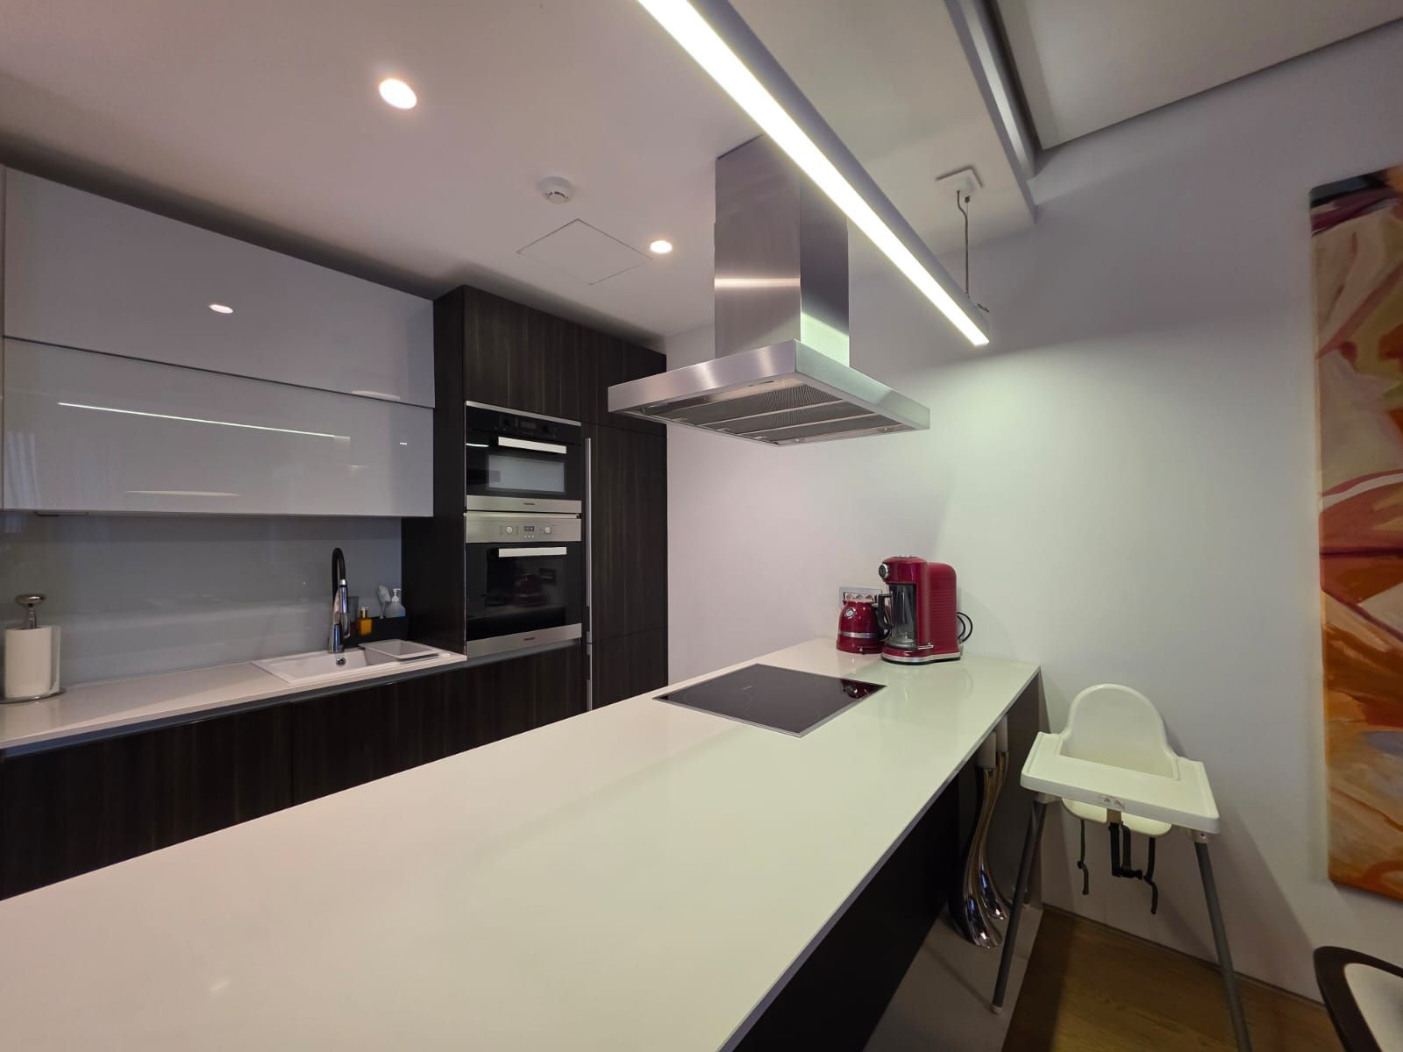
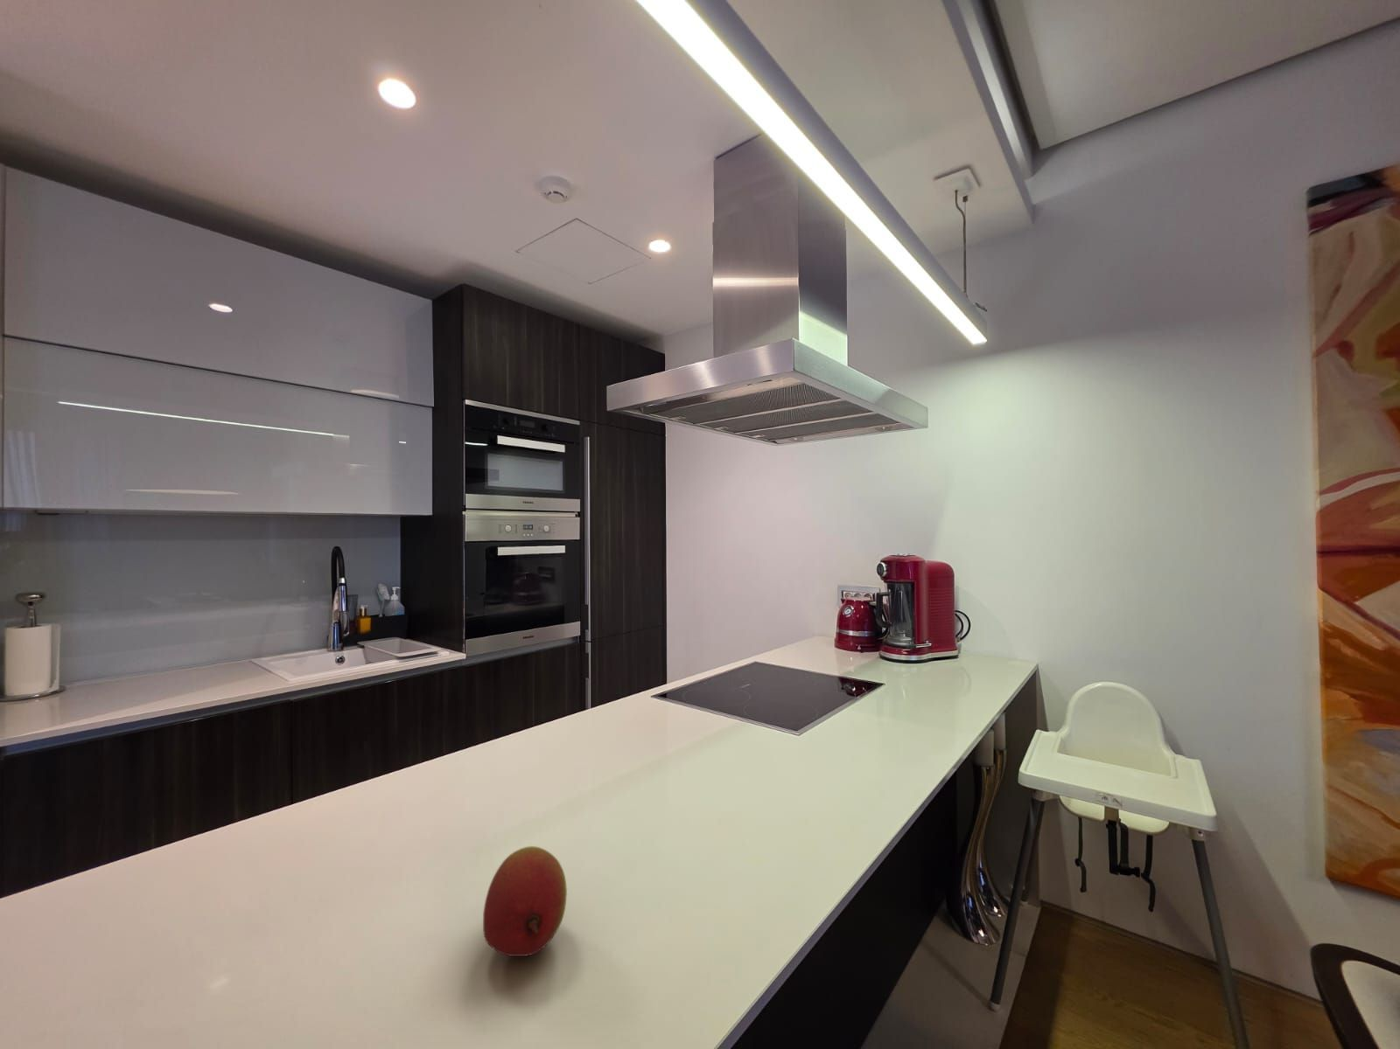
+ fruit [482,845,568,958]
